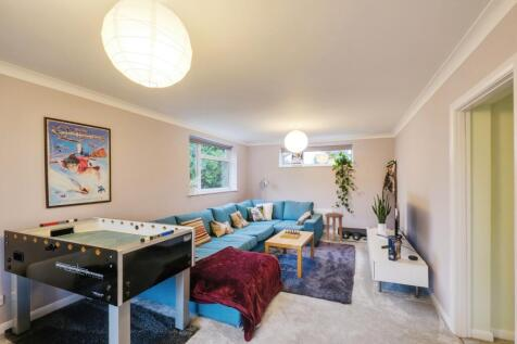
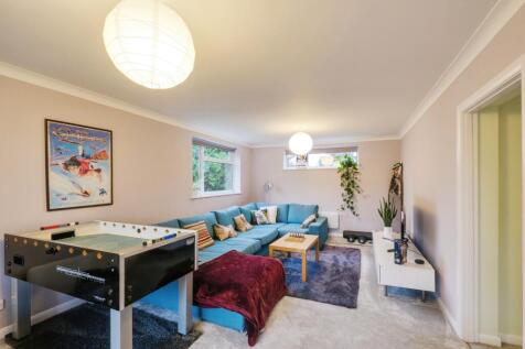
- side table [324,212,344,242]
